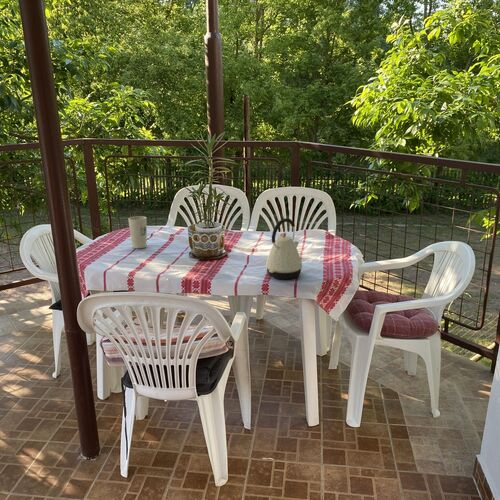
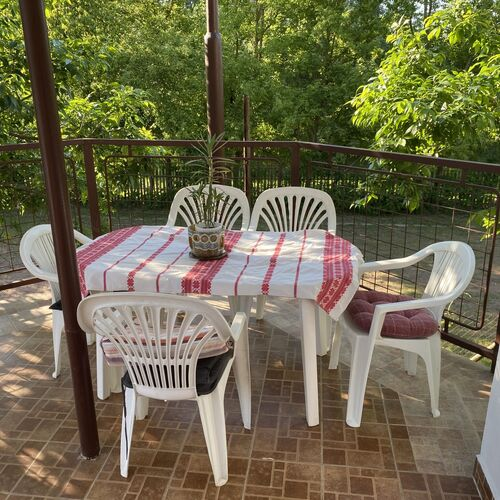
- cup [127,215,148,249]
- kettle [265,217,303,280]
